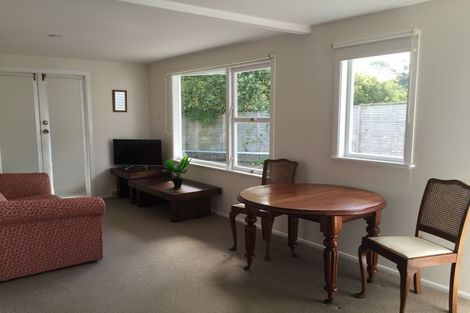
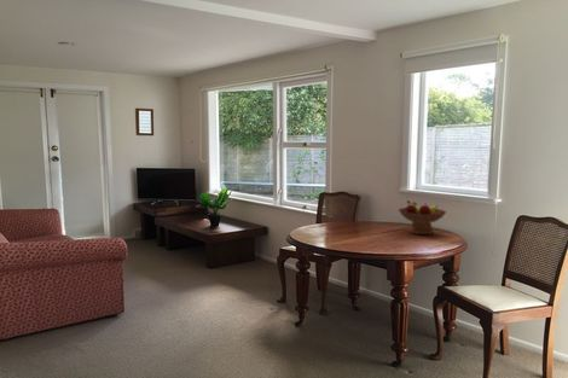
+ fruit bowl [398,199,447,235]
